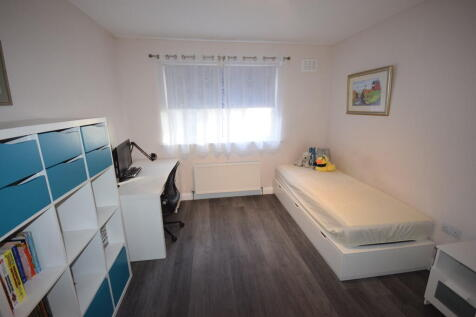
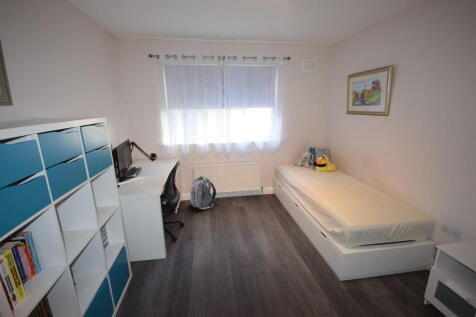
+ backpack [189,175,217,210]
